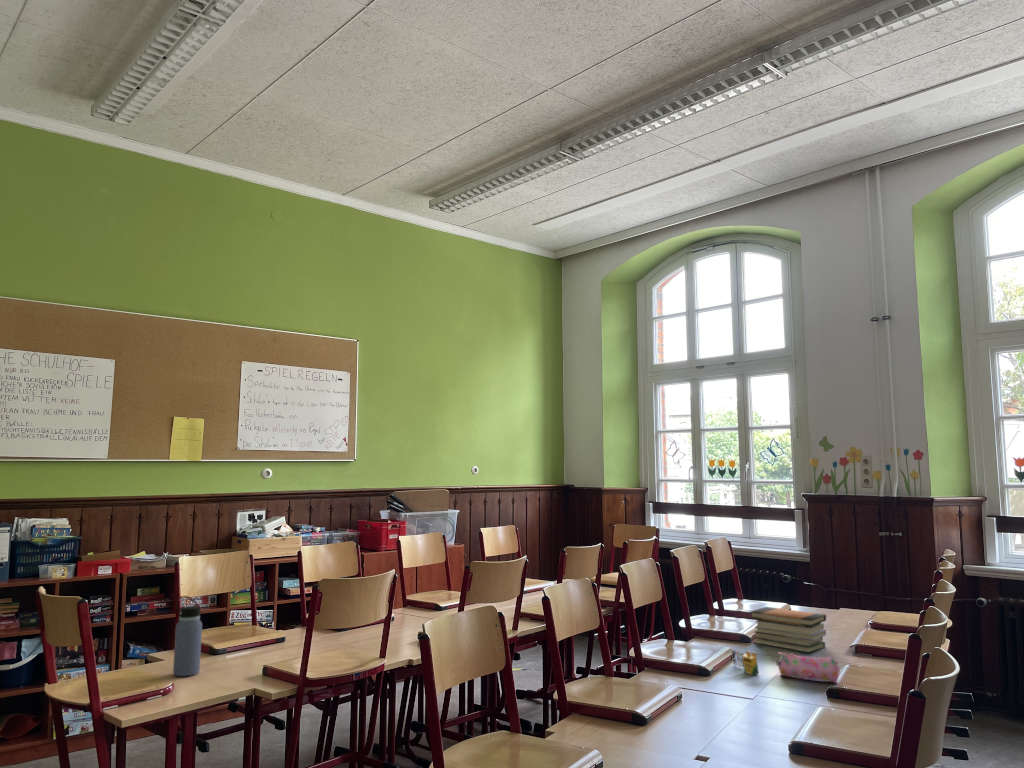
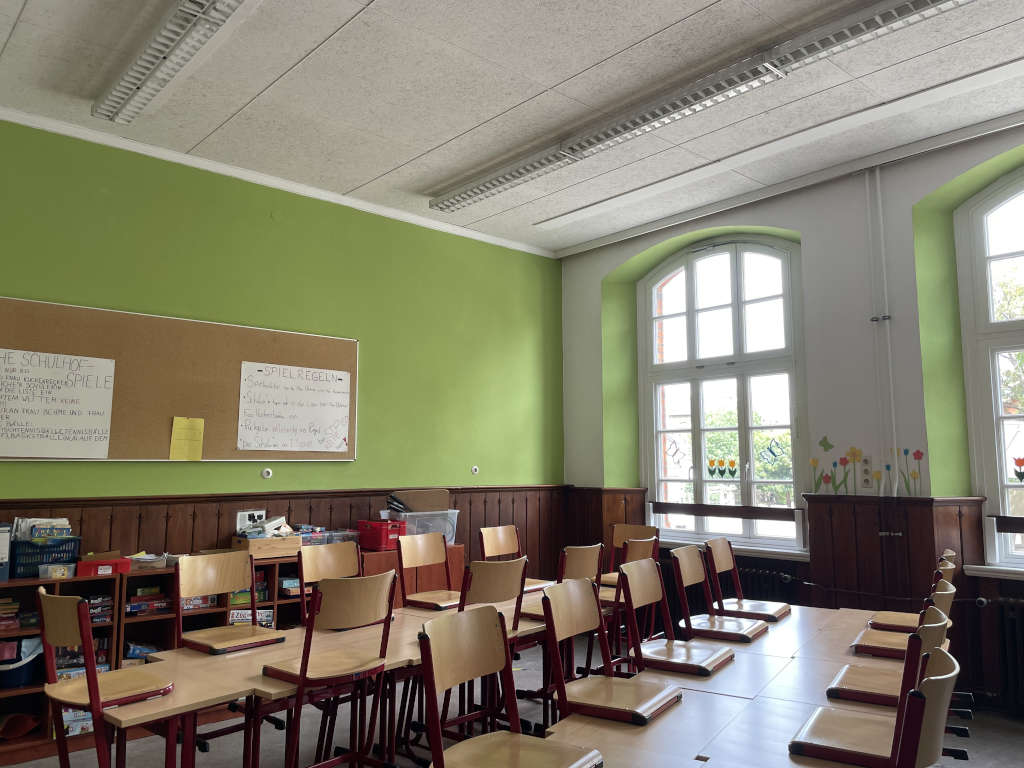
- water bottle [172,595,203,677]
- book stack [749,606,827,654]
- pencil case [775,651,840,684]
- crayon [731,649,760,677]
